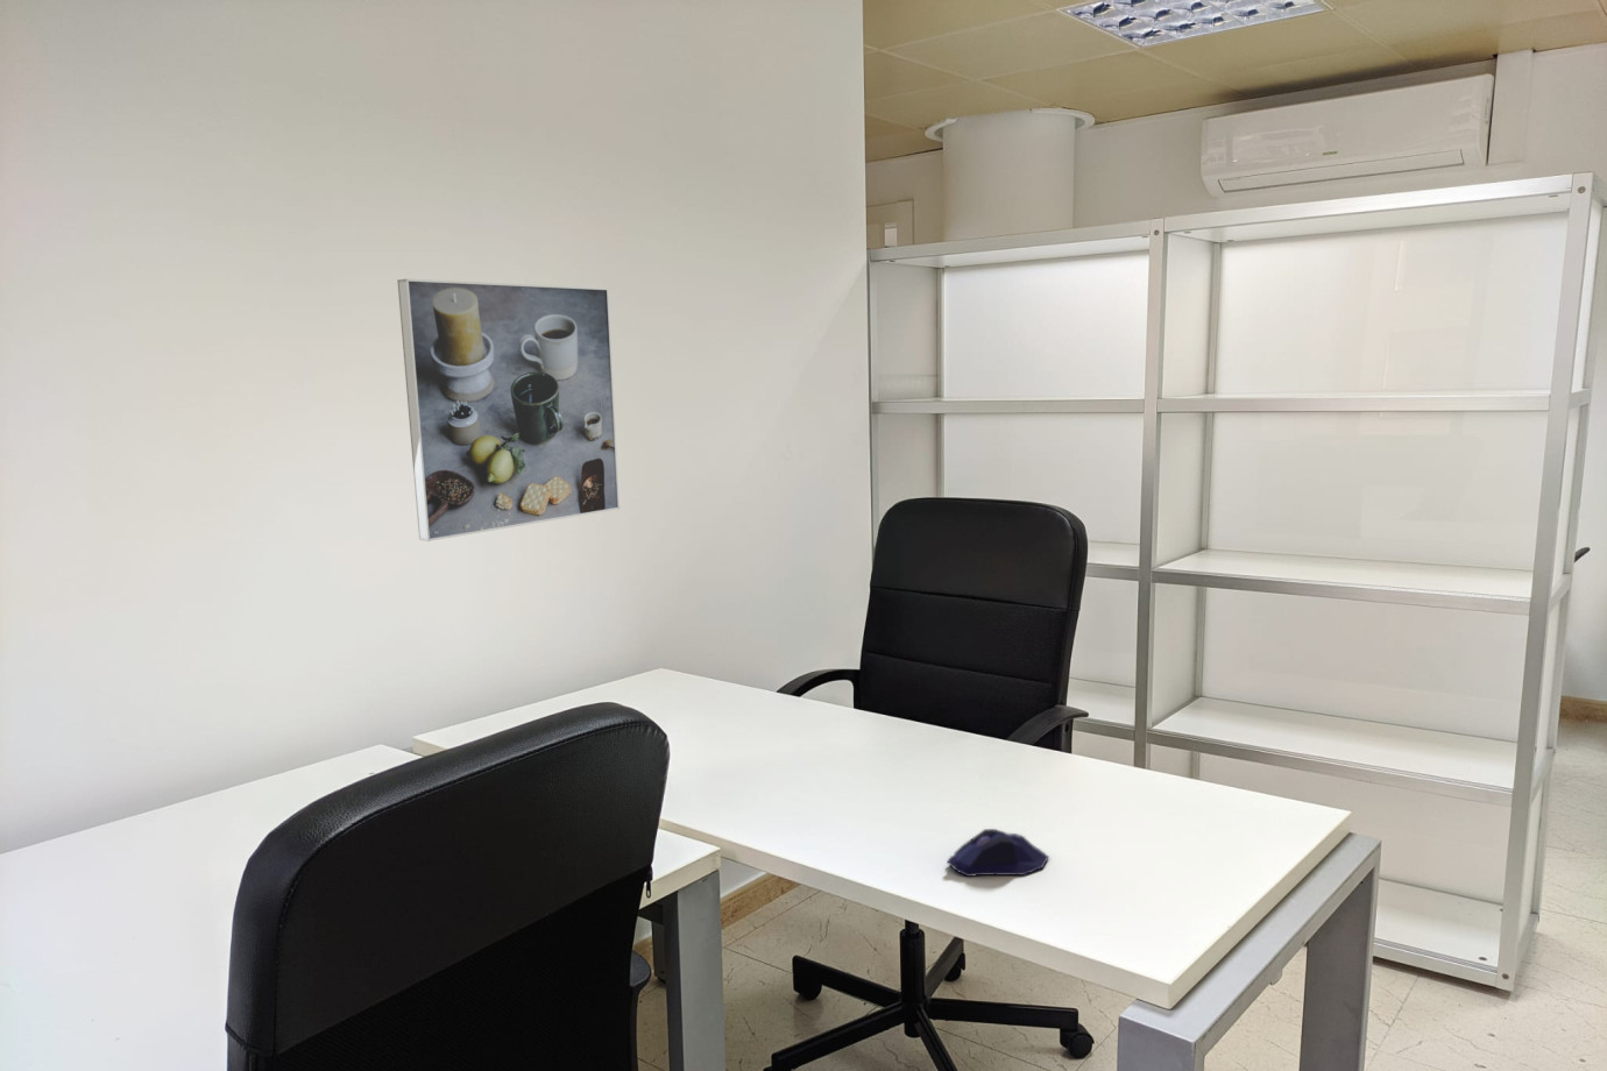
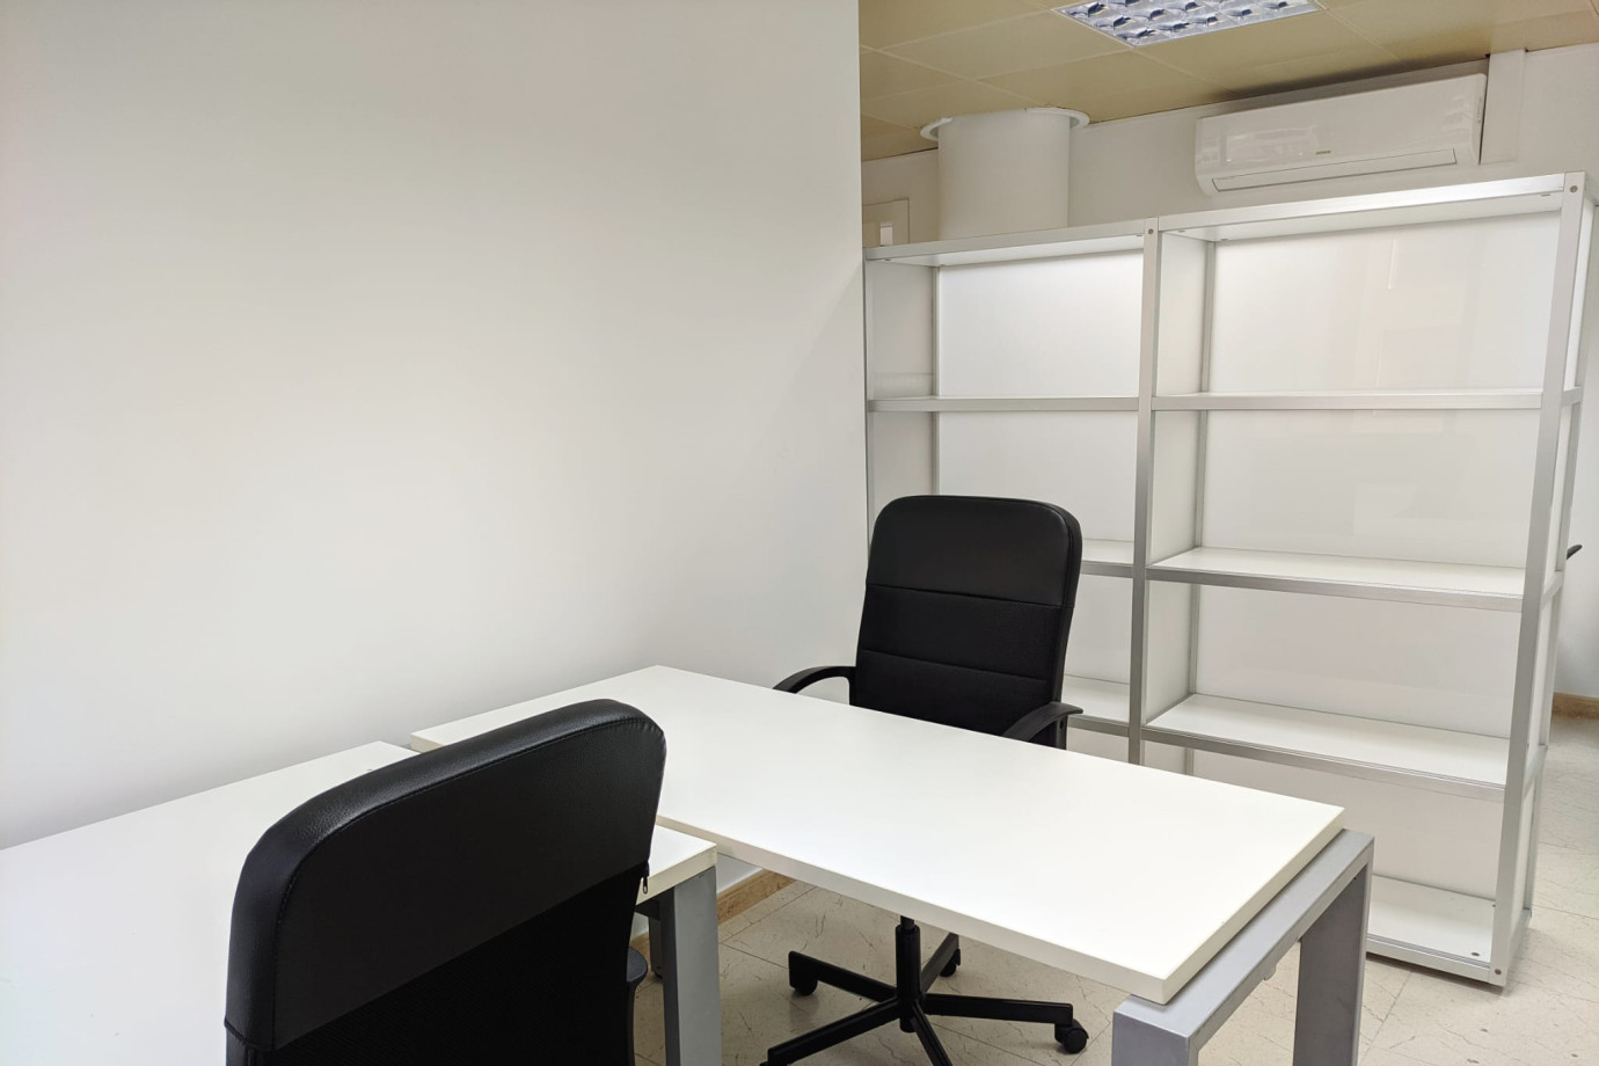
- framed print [396,279,621,543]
- computer mouse [947,827,1050,877]
